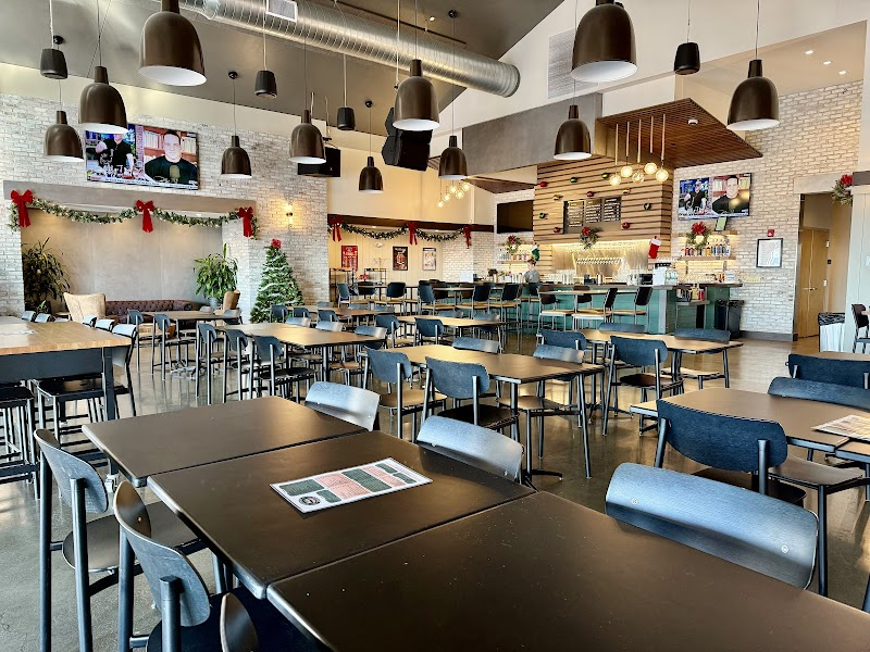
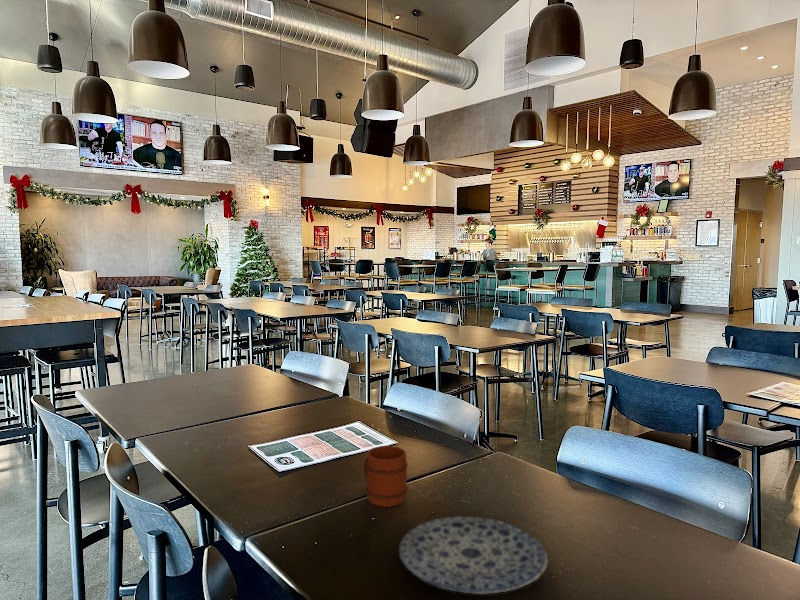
+ mug [363,445,408,508]
+ plate [397,516,549,595]
